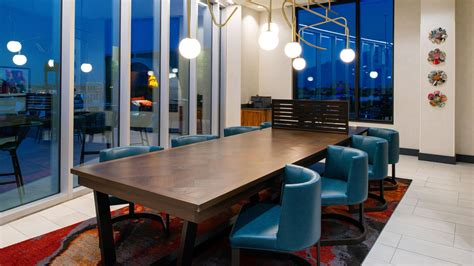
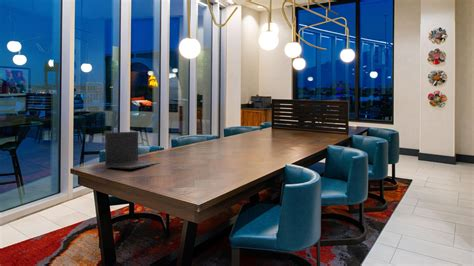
+ laptop [104,131,162,170]
